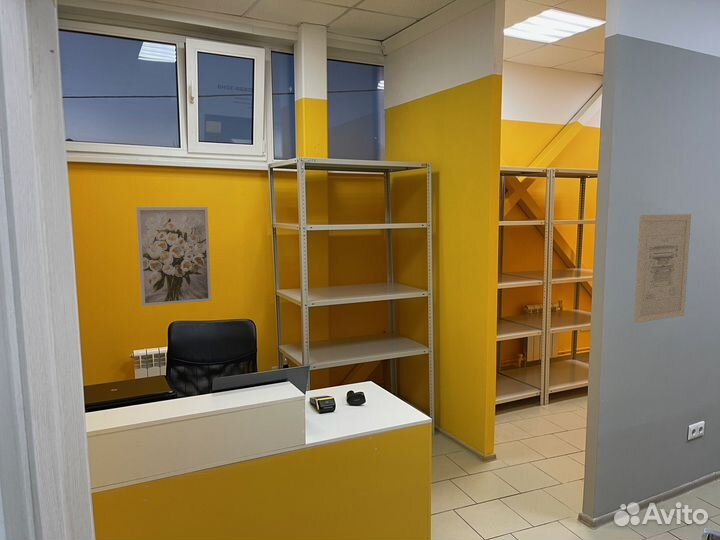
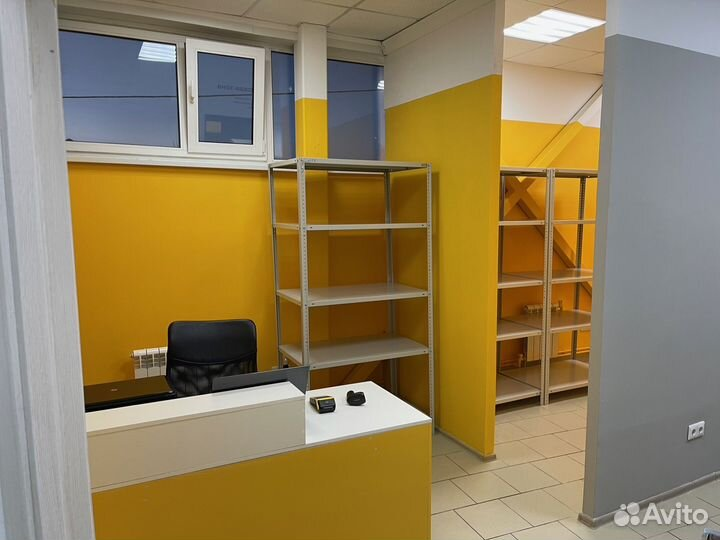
- wall art [135,206,212,307]
- wall art [633,213,692,324]
